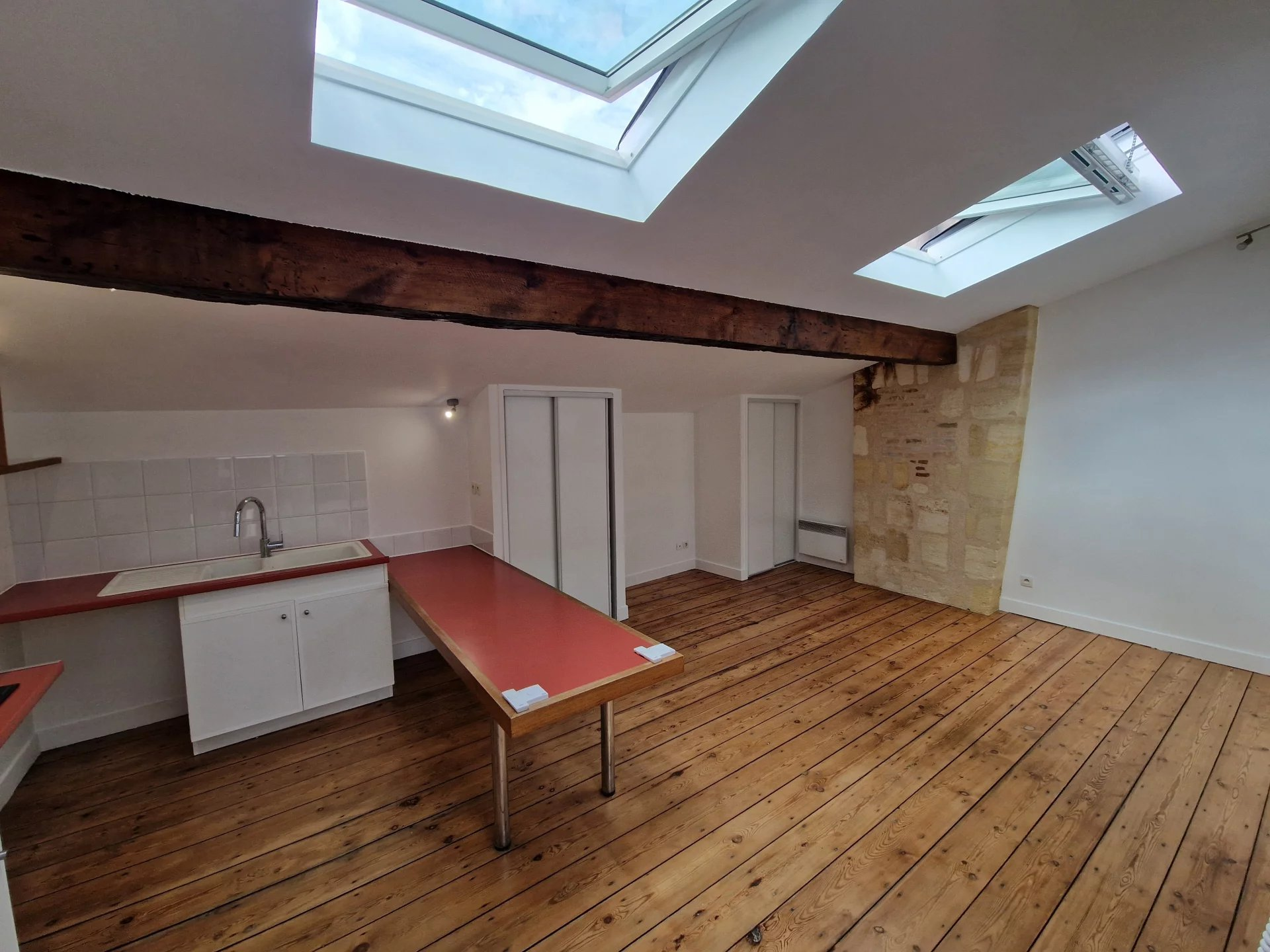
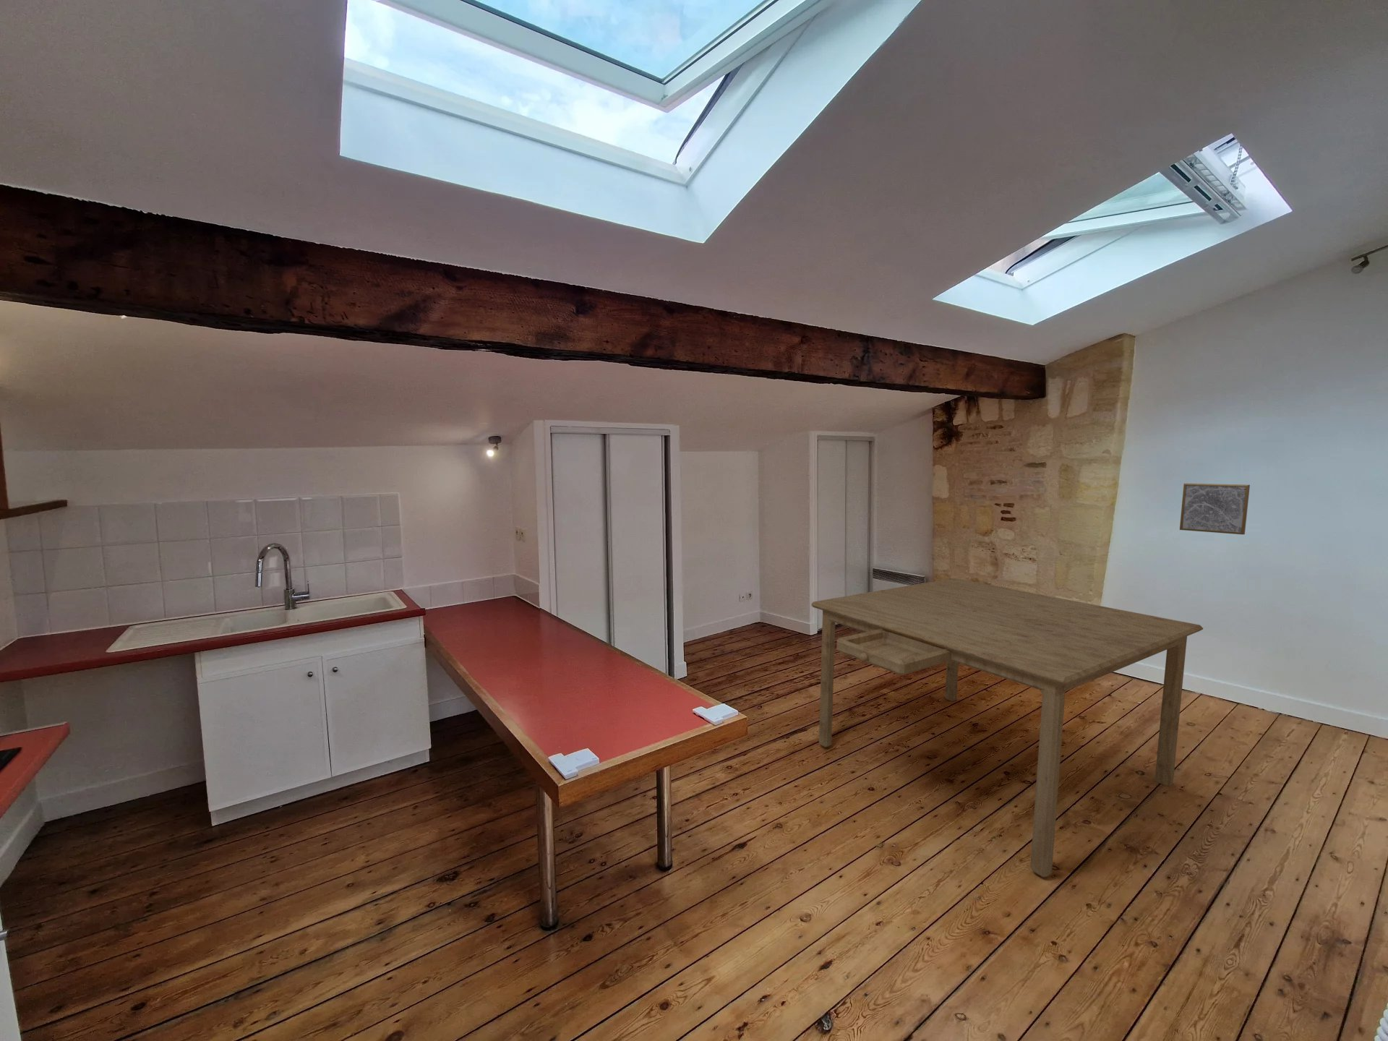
+ dining table [811,577,1203,878]
+ wall art [1179,483,1250,535]
